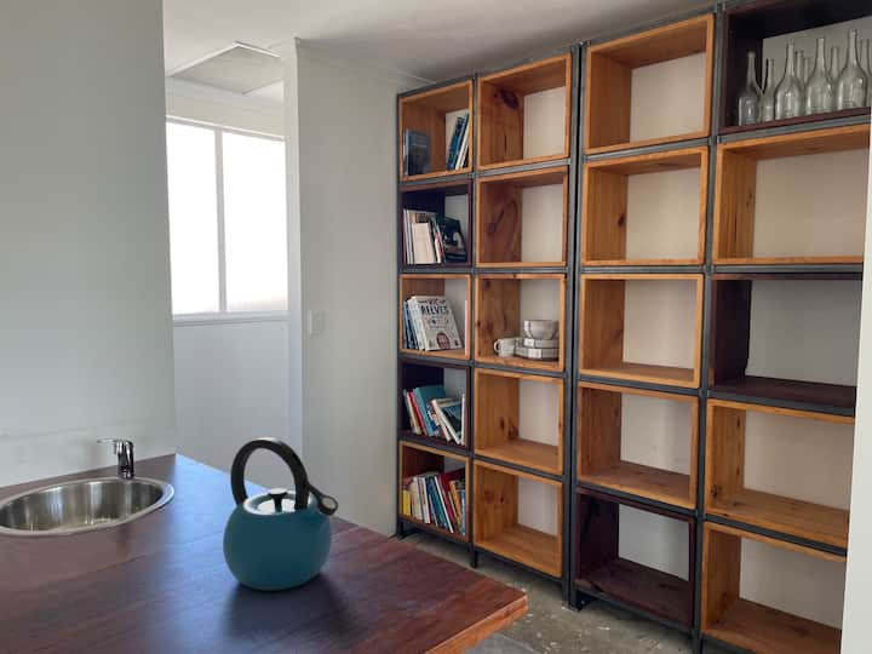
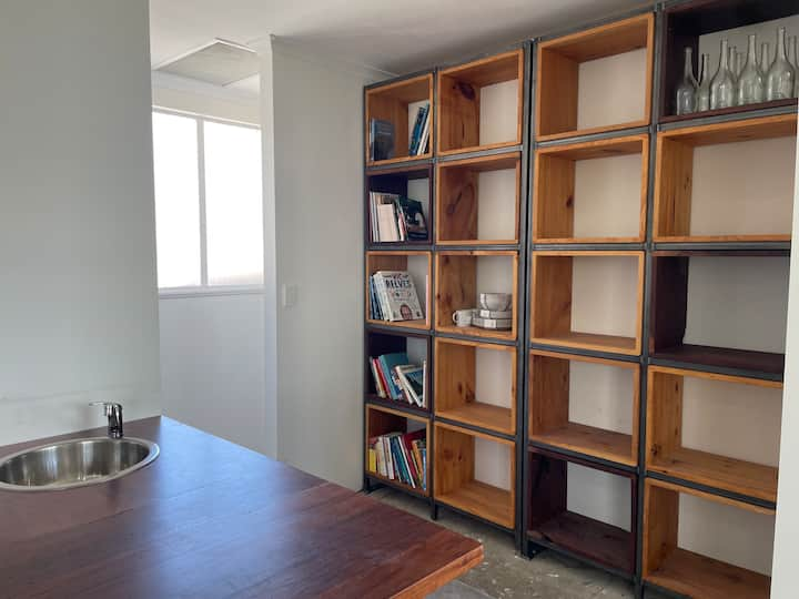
- kettle [222,436,339,591]
